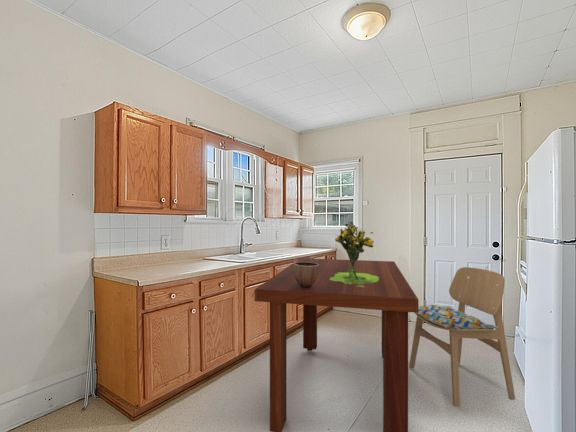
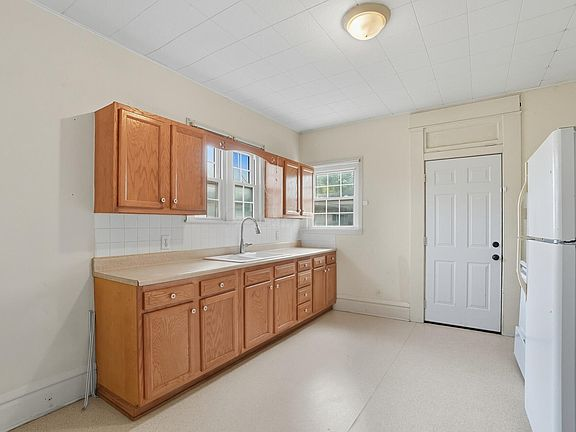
- bouquet [330,220,379,287]
- dining table [254,257,420,432]
- decorative bowl [293,262,319,287]
- dining chair [408,266,516,408]
